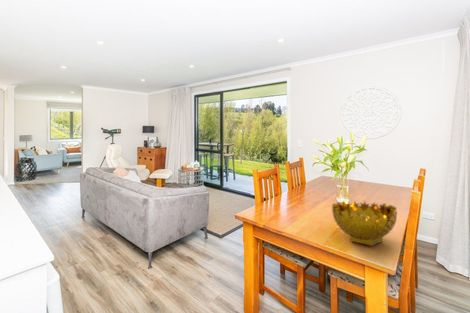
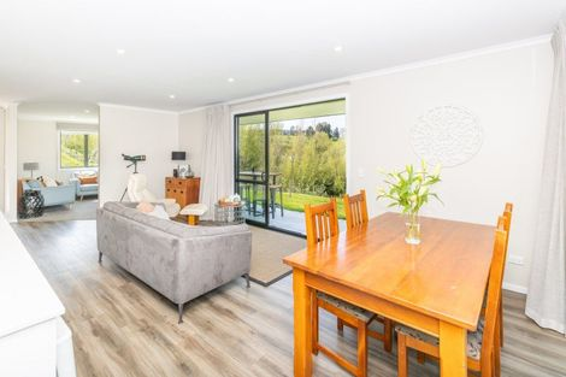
- decorative bowl [331,200,398,247]
